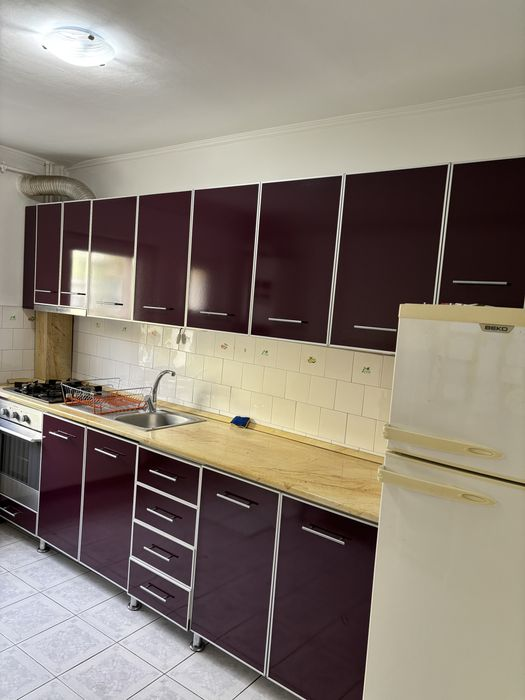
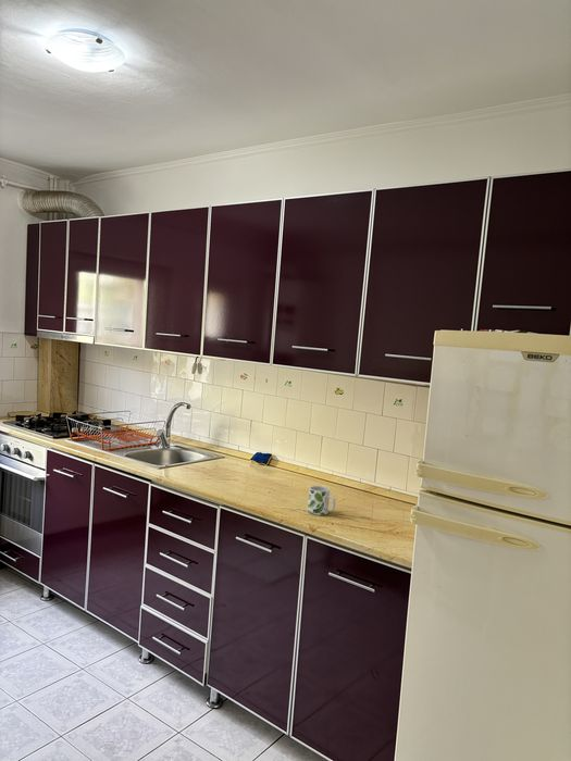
+ mug [307,485,336,516]
